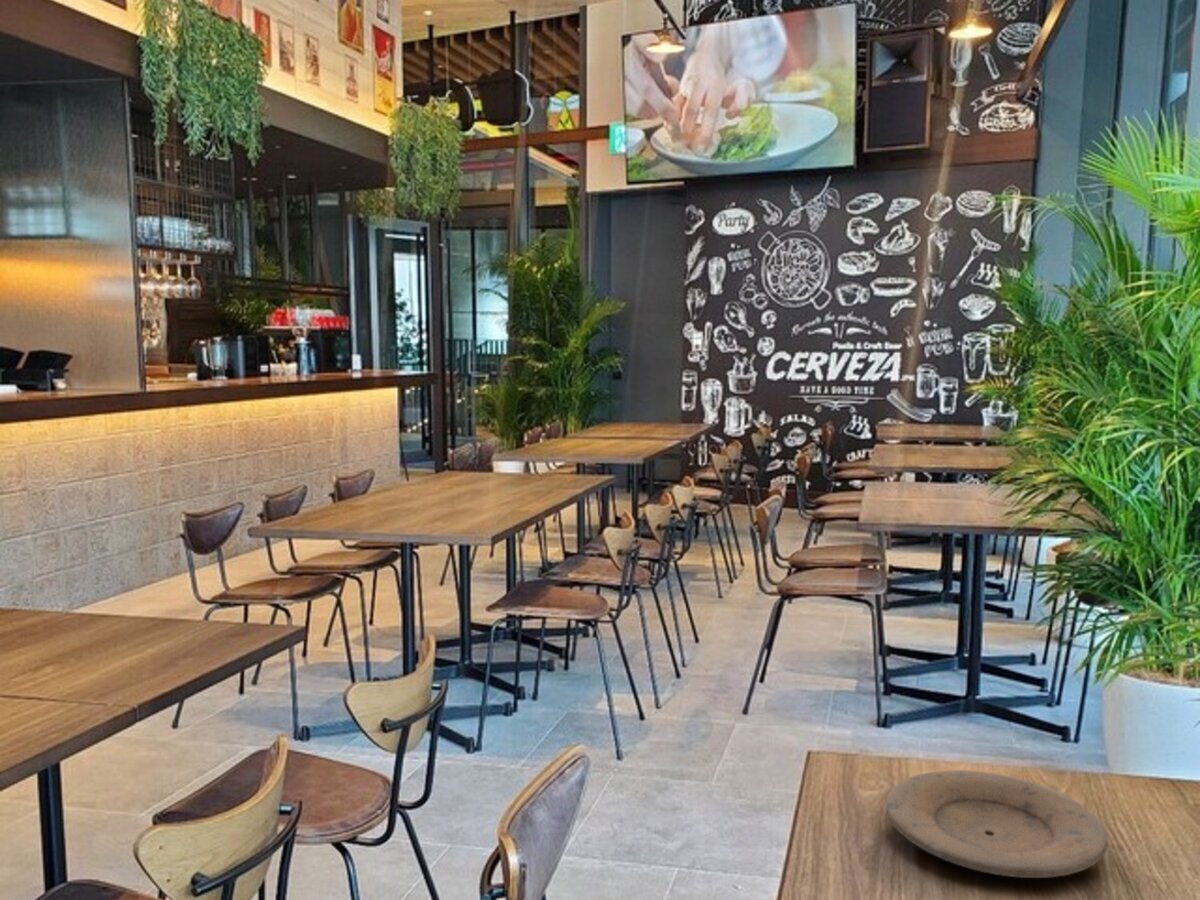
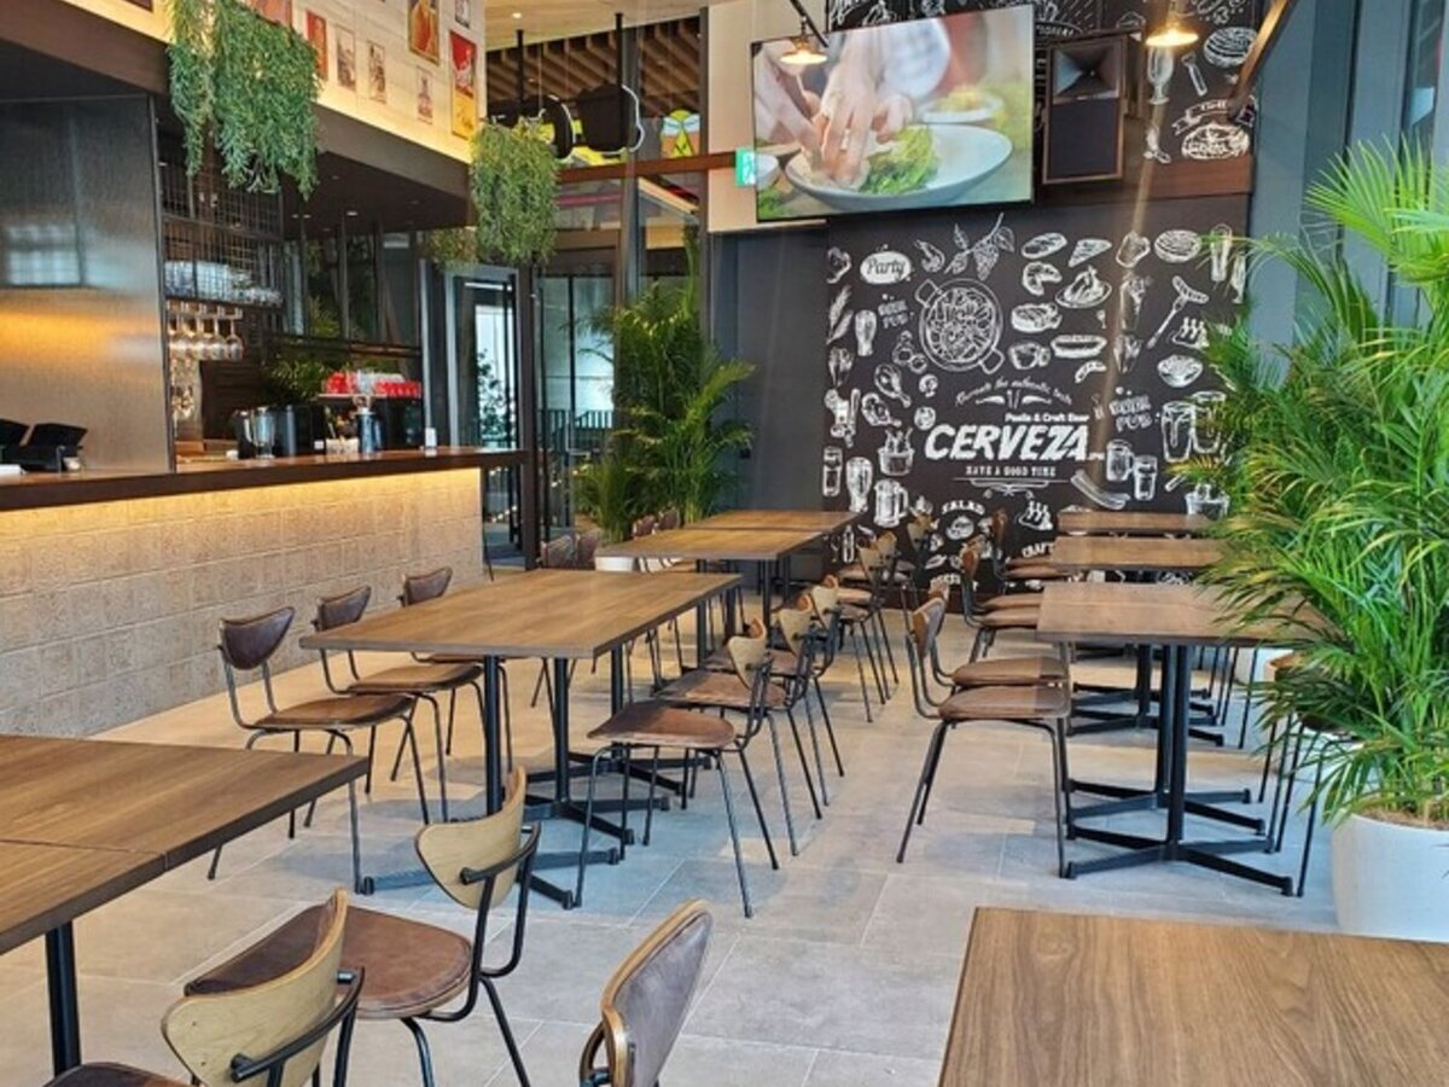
- plate [885,769,1109,879]
